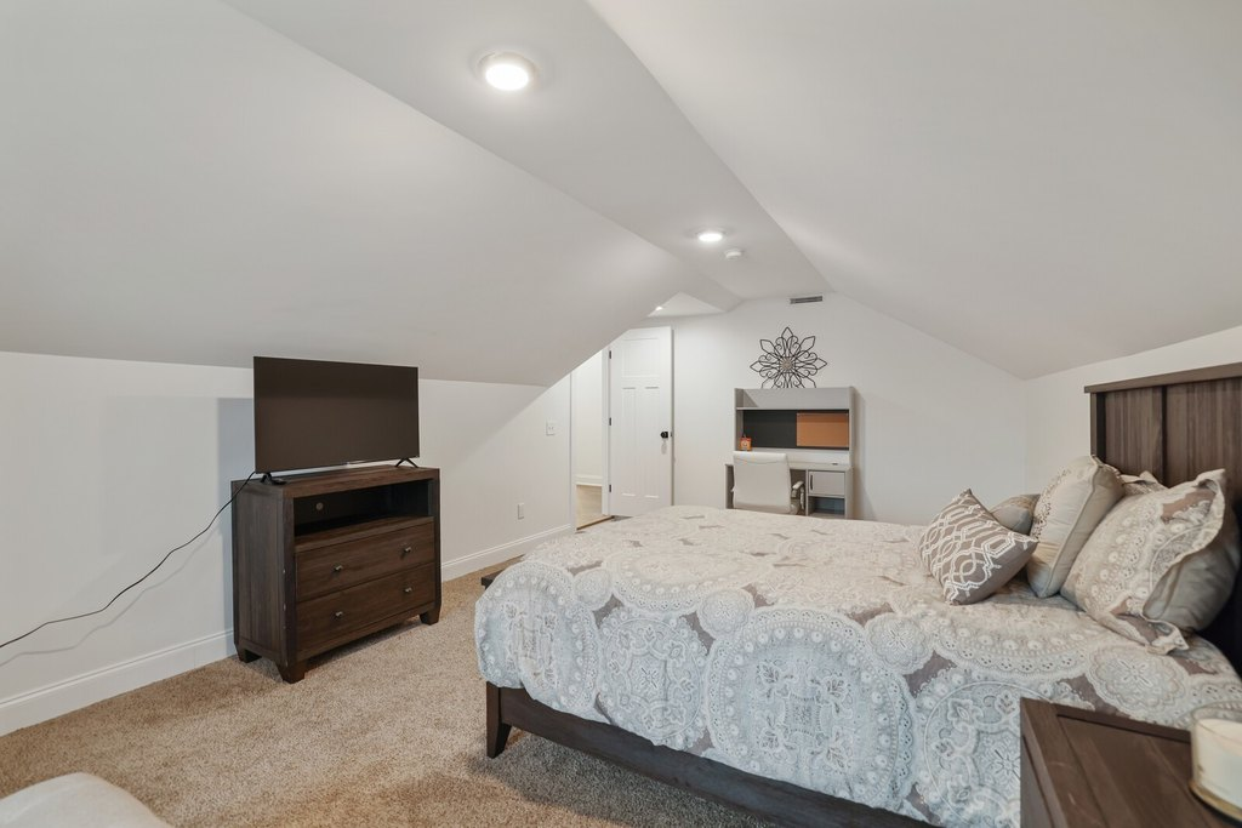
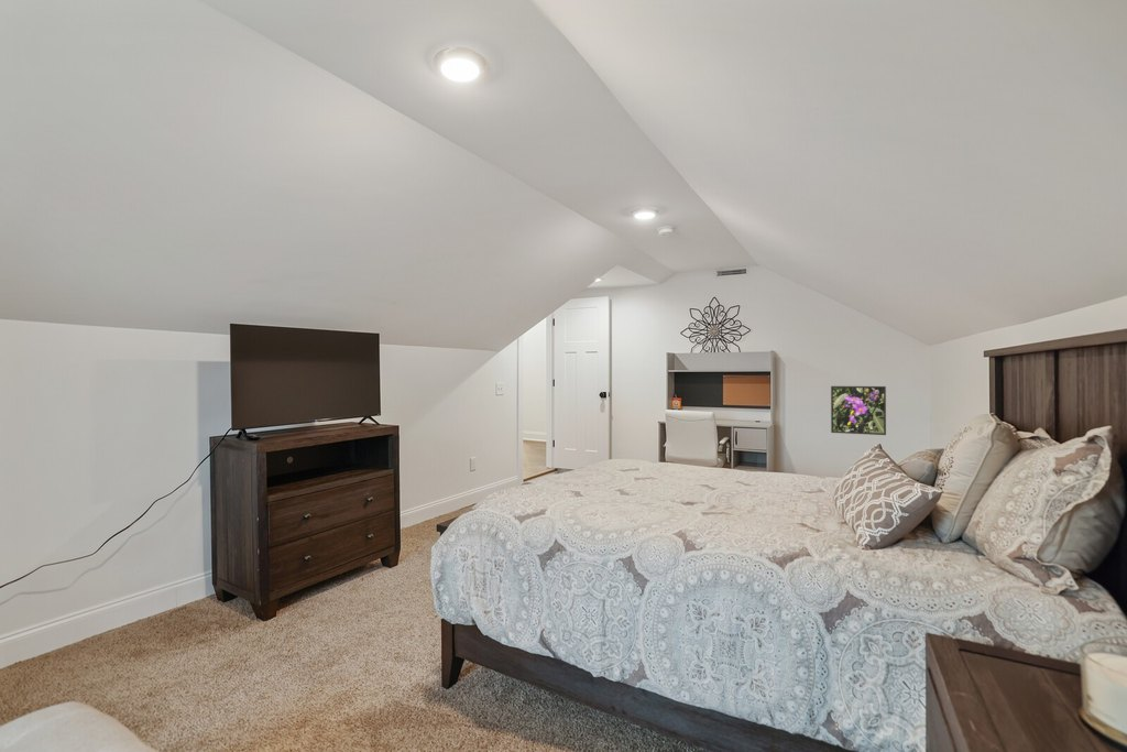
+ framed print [830,385,887,436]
